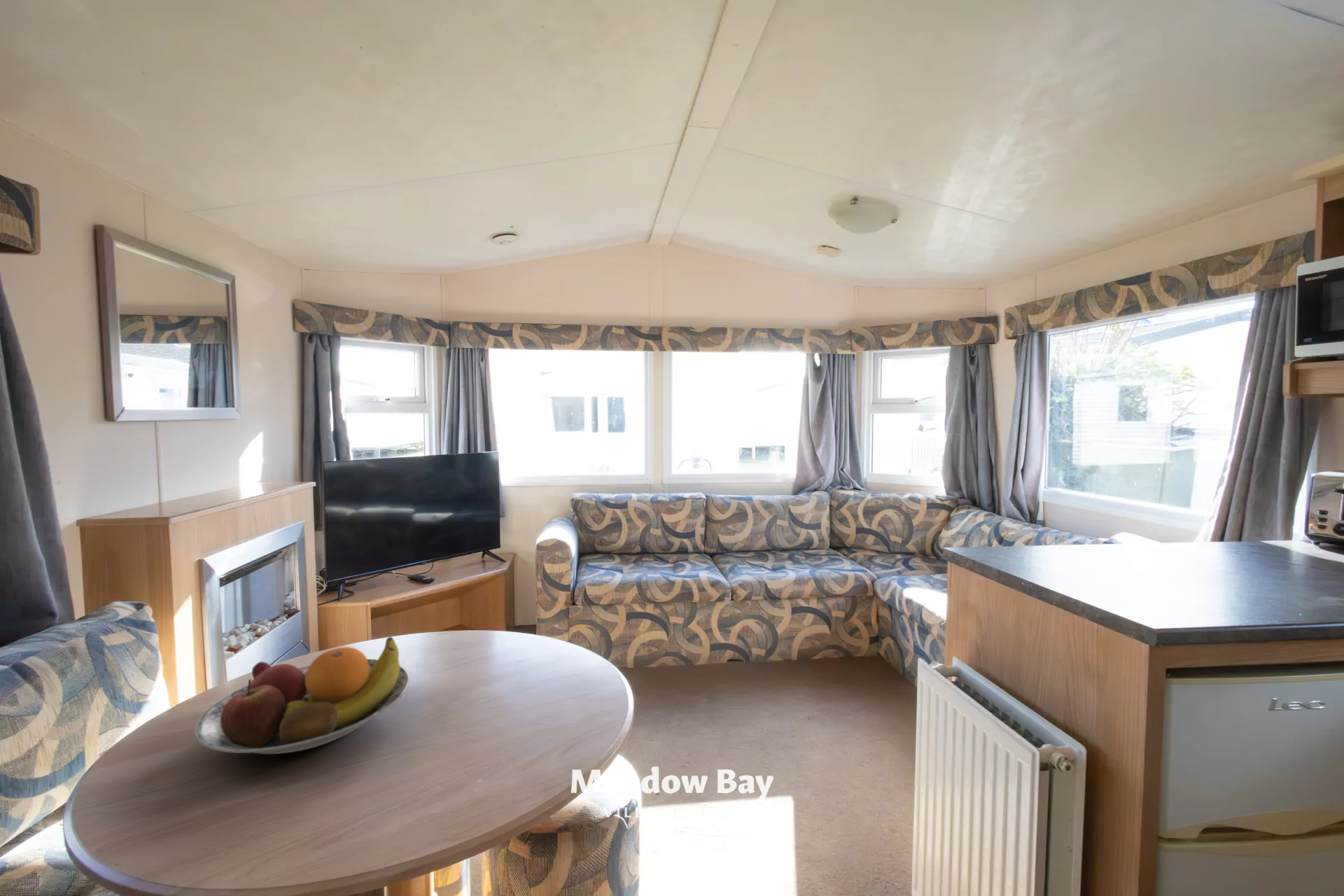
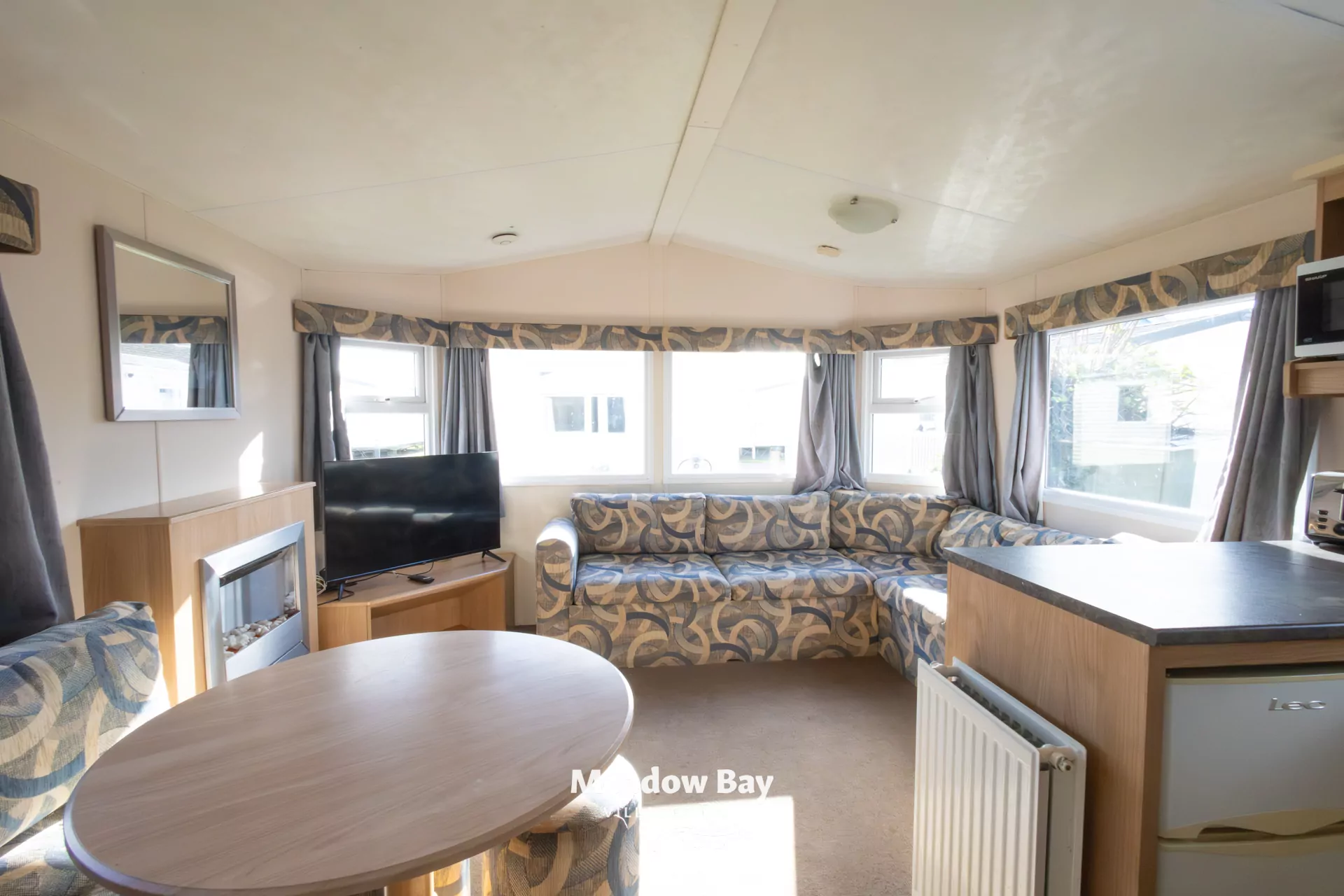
- fruit bowl [194,636,411,755]
